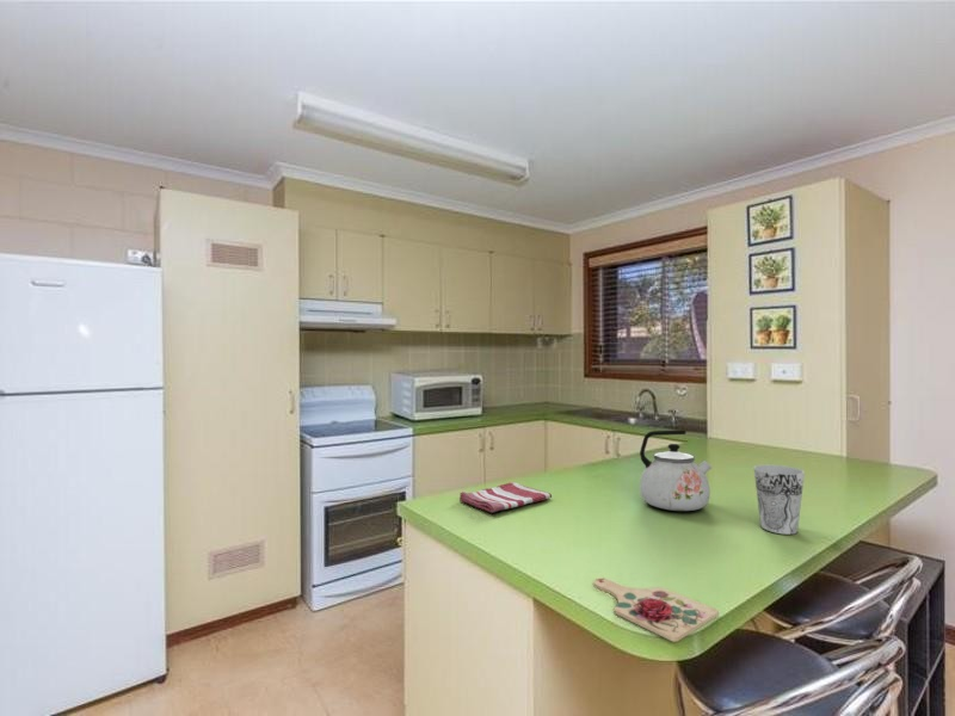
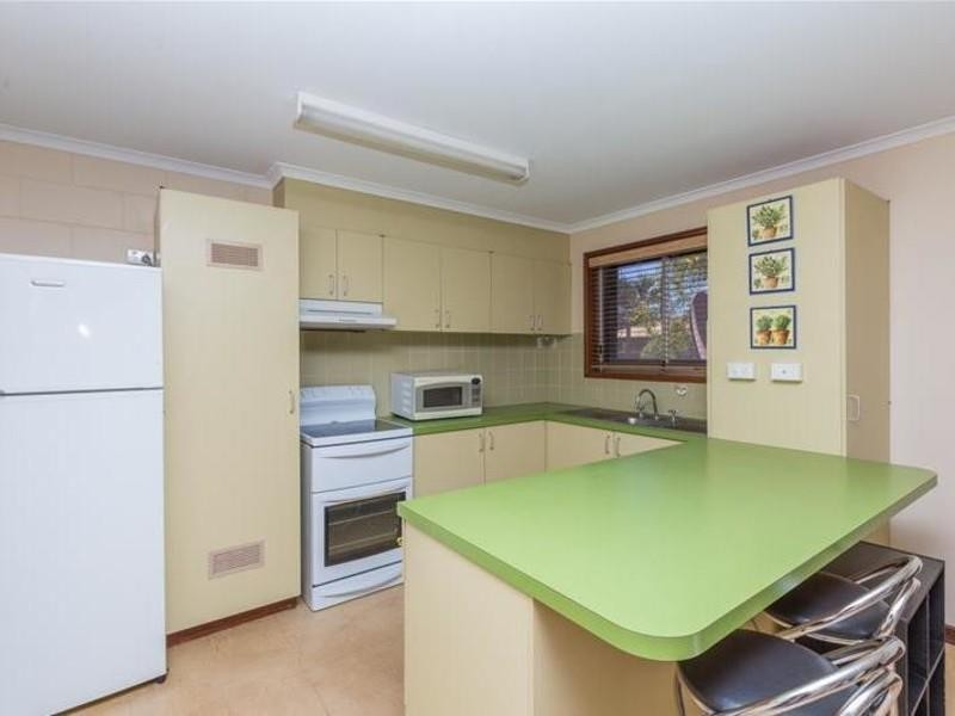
- dish towel [458,482,553,513]
- cup [752,464,806,536]
- cutting board [592,578,720,643]
- kettle [639,428,713,512]
